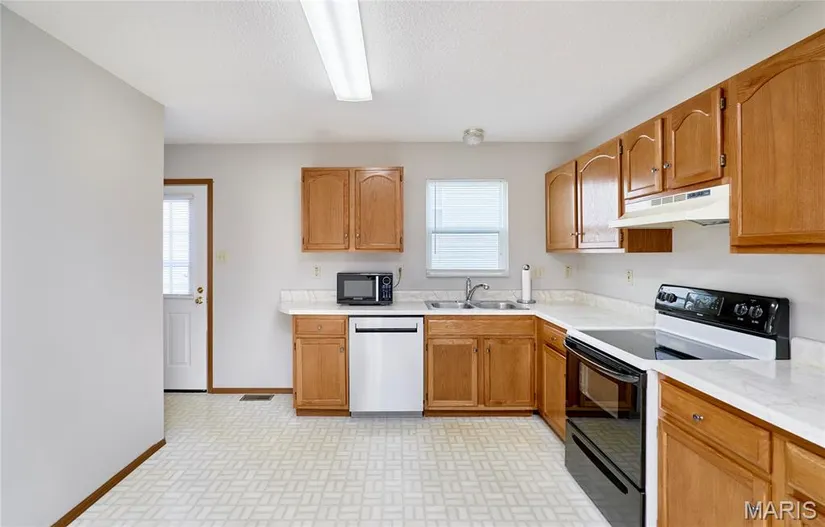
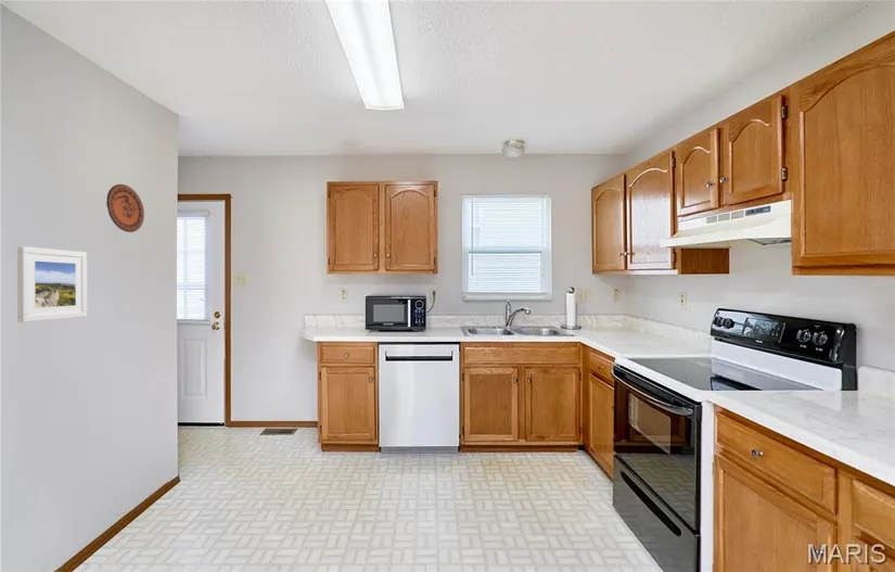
+ decorative plate [105,183,145,233]
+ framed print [16,245,88,323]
